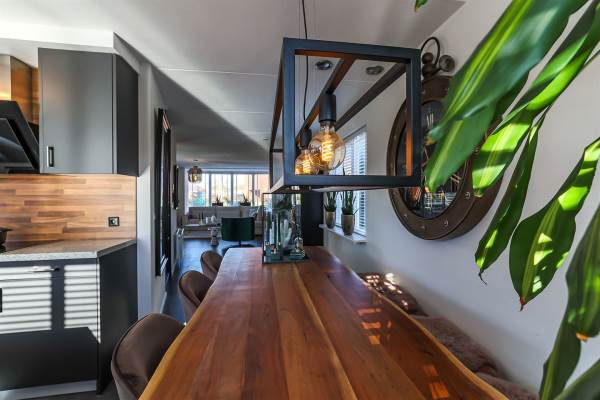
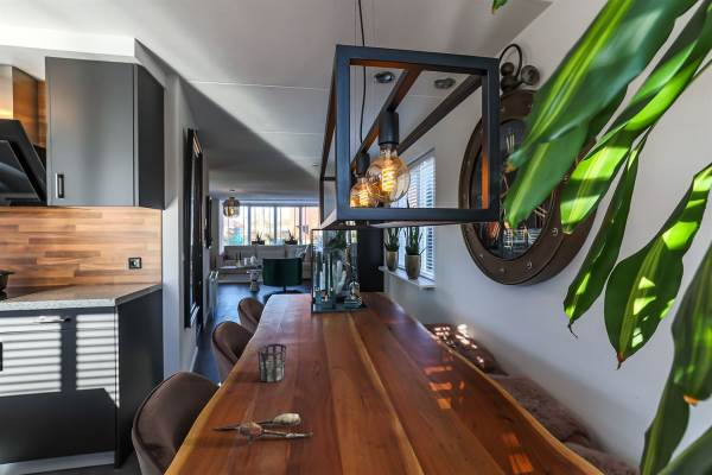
+ cup [256,342,287,384]
+ spoon [215,412,313,444]
